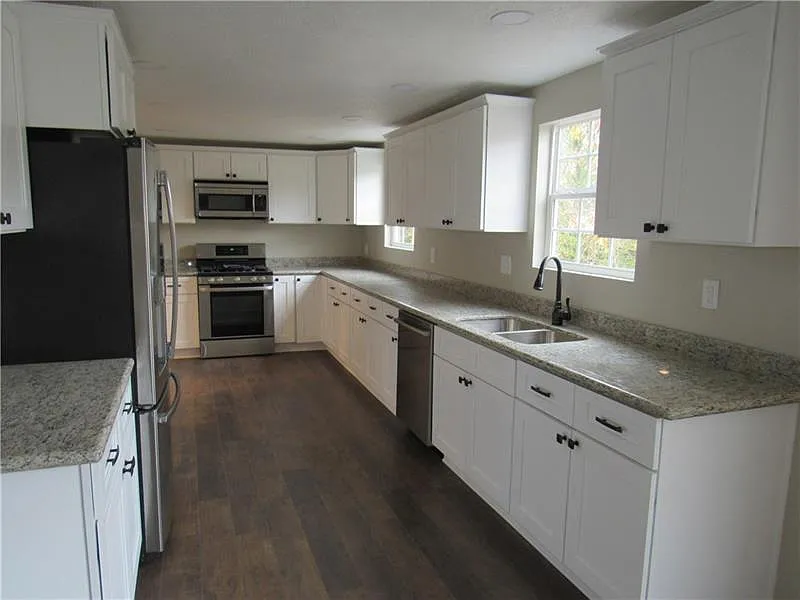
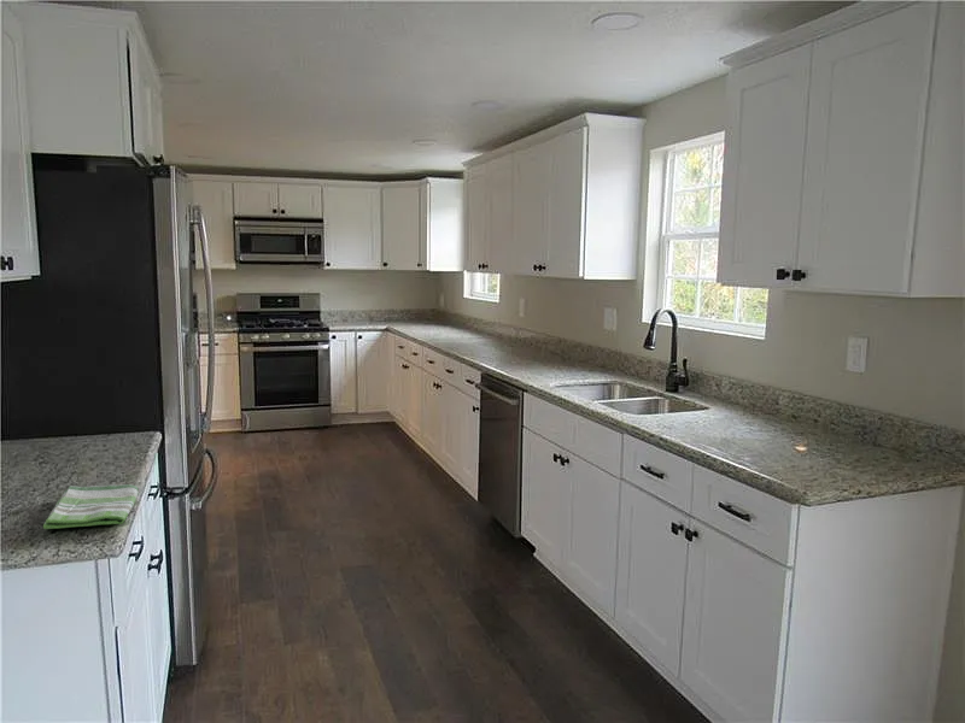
+ dish towel [42,483,140,530]
